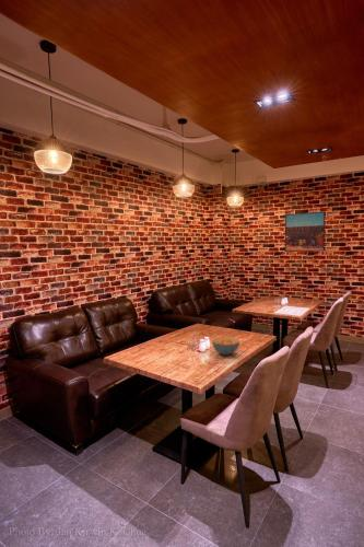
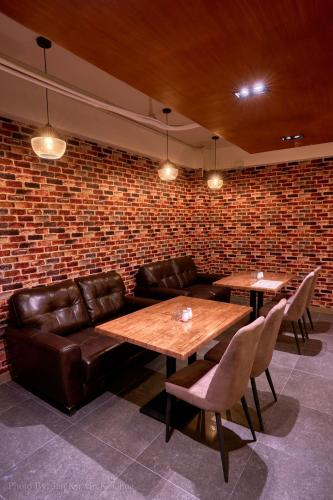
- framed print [284,210,326,253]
- cereal bowl [211,336,240,356]
